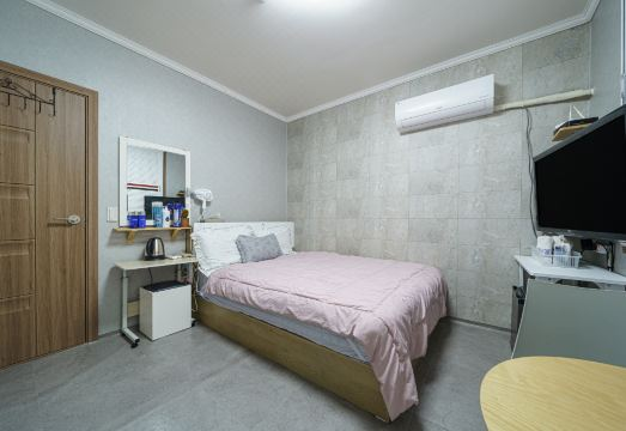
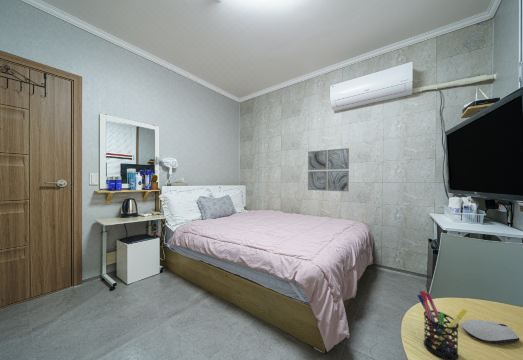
+ wall art [307,147,350,193]
+ pen holder [416,290,469,360]
+ computer mouse [460,319,520,345]
